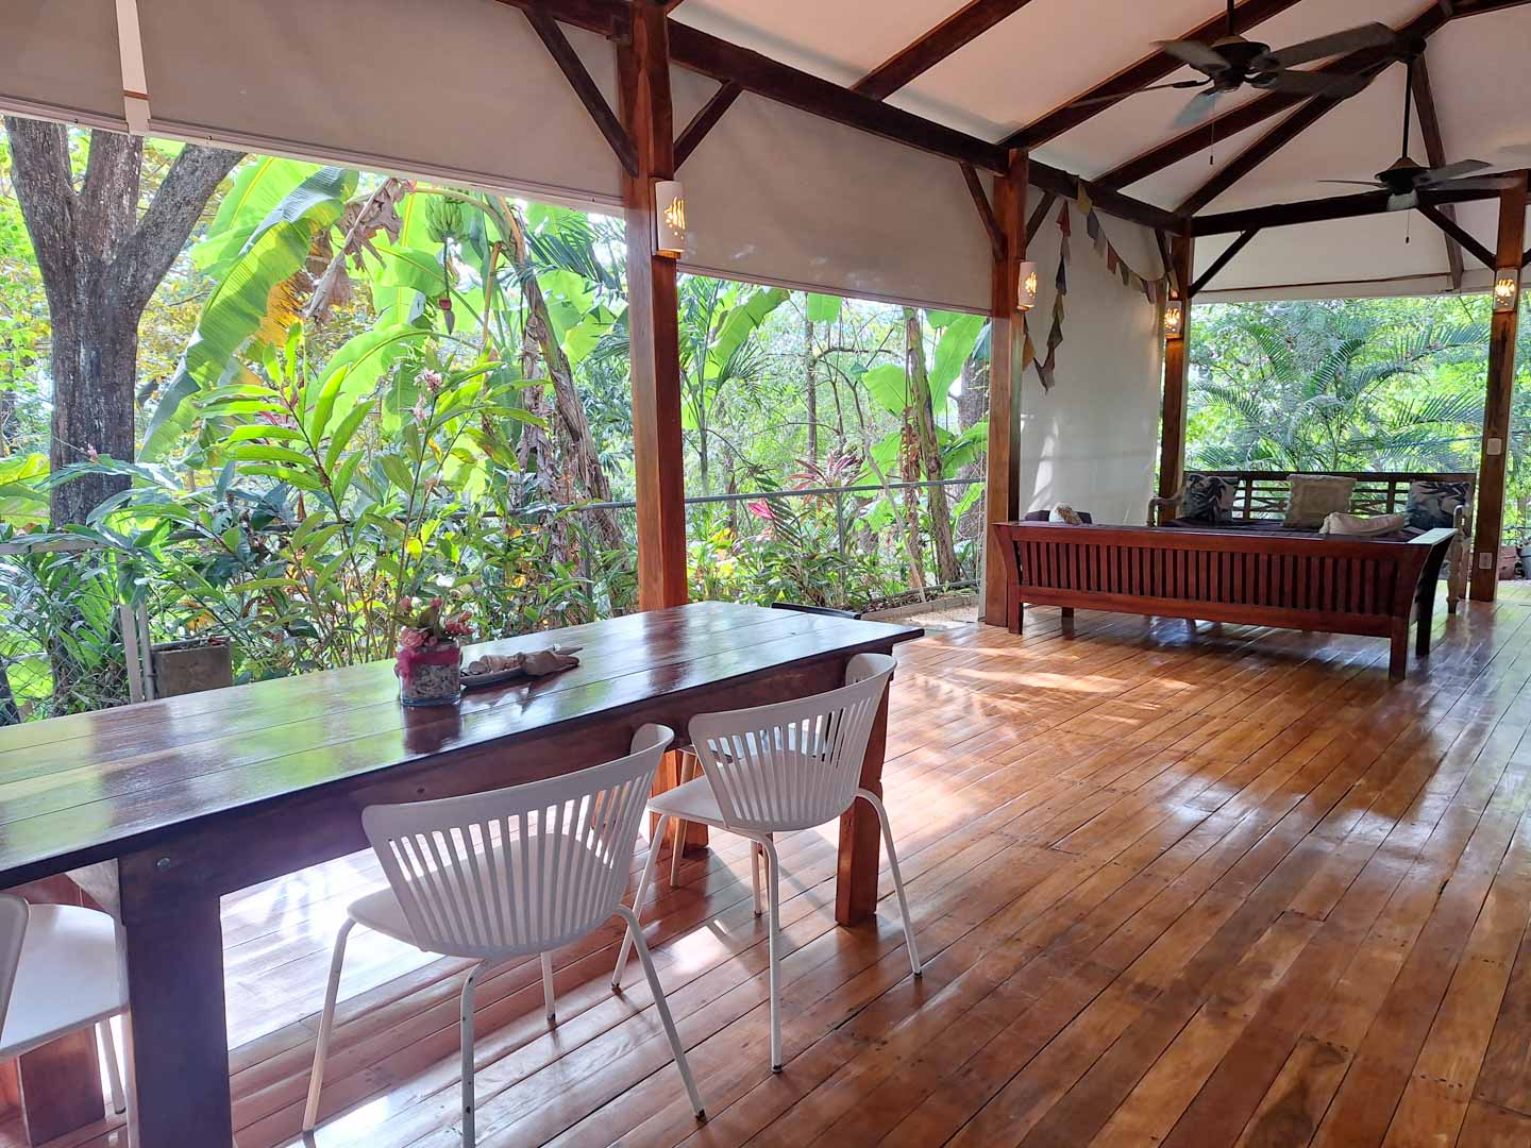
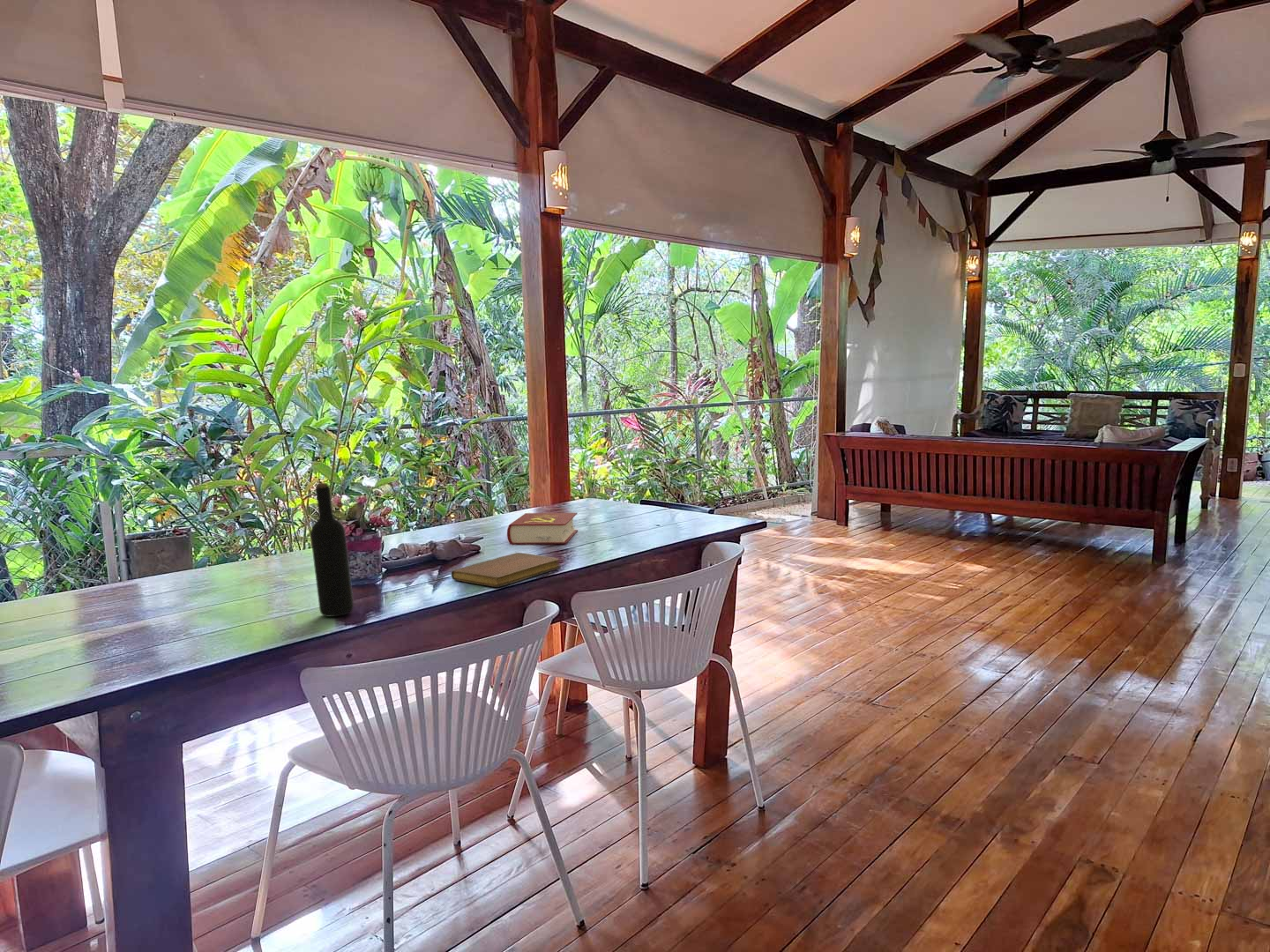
+ notebook [451,552,562,588]
+ wine bottle [310,482,355,618]
+ book [506,512,579,545]
